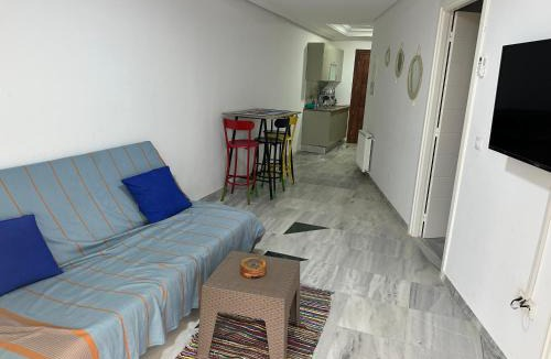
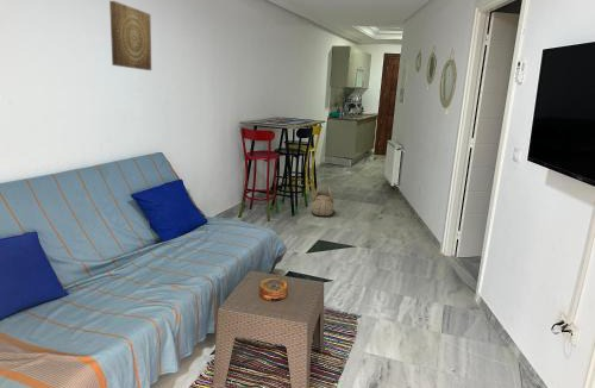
+ basket [309,184,334,217]
+ wall art [108,0,152,71]
